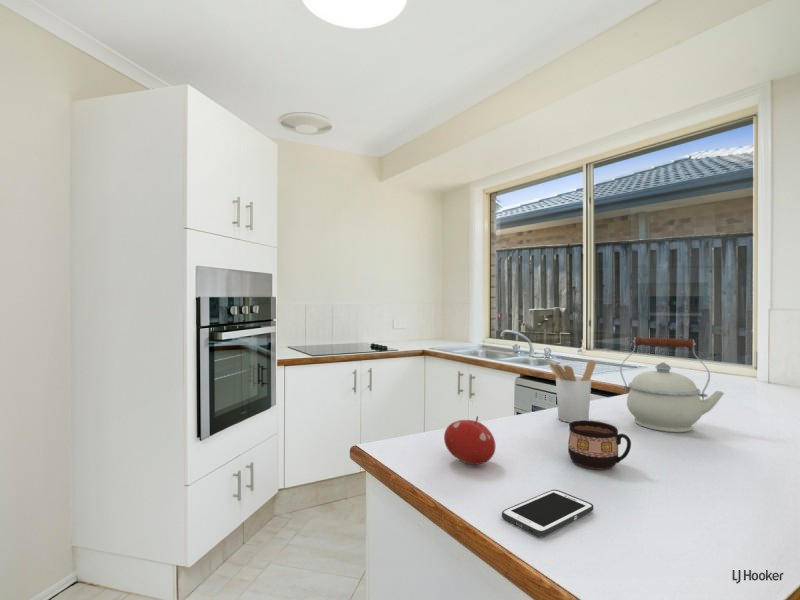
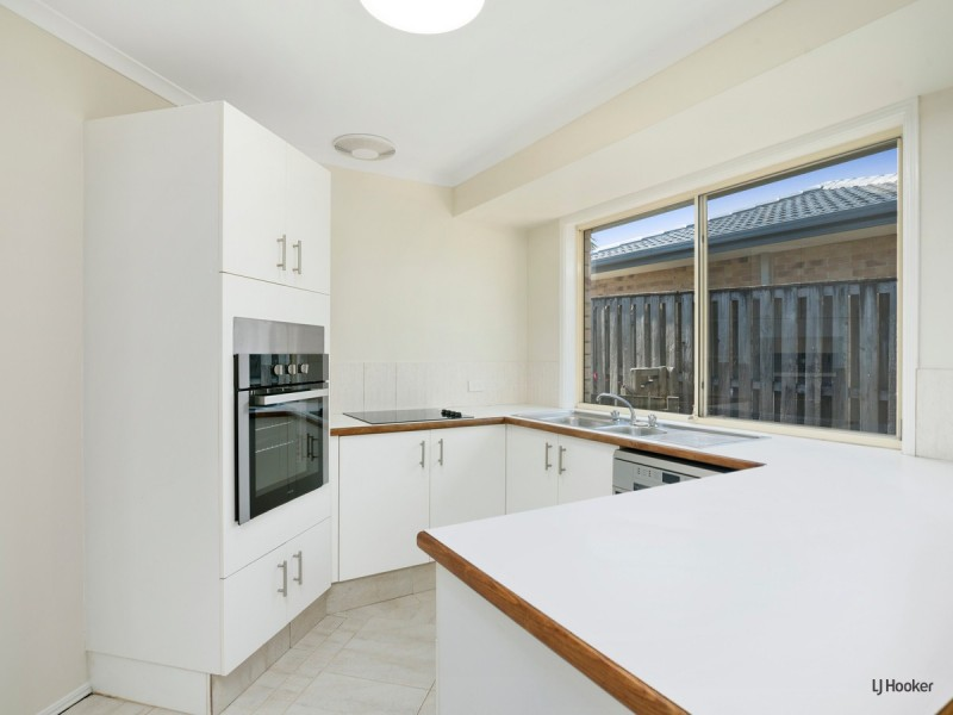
- kettle [619,336,725,433]
- utensil holder [548,359,597,423]
- fruit [443,415,497,466]
- cell phone [501,489,595,538]
- cup [567,420,632,470]
